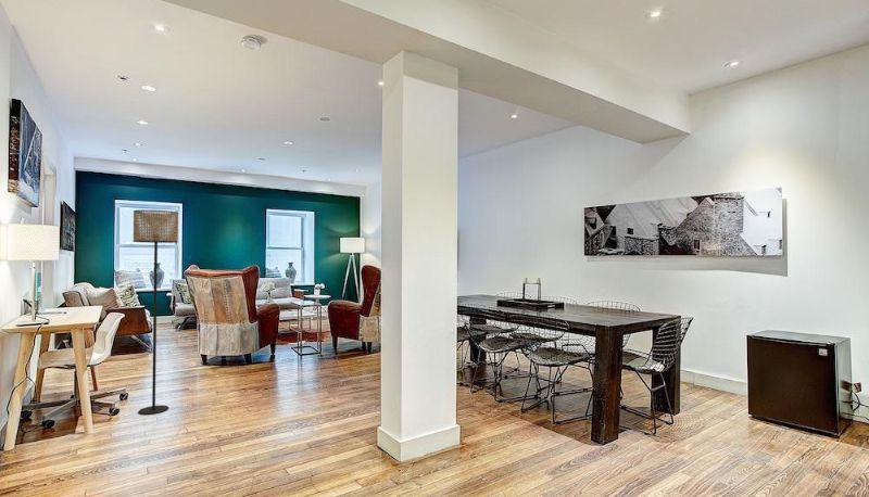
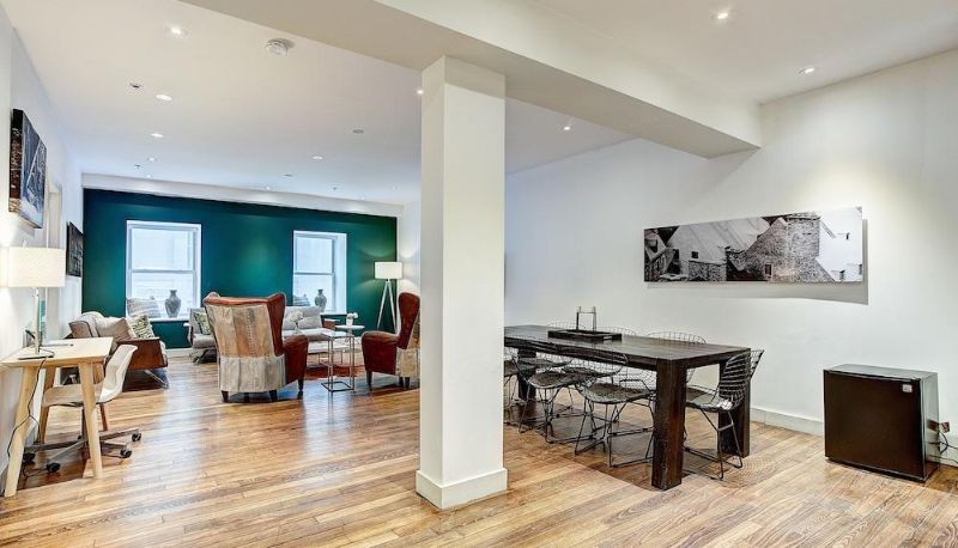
- floor lamp [131,208,179,416]
